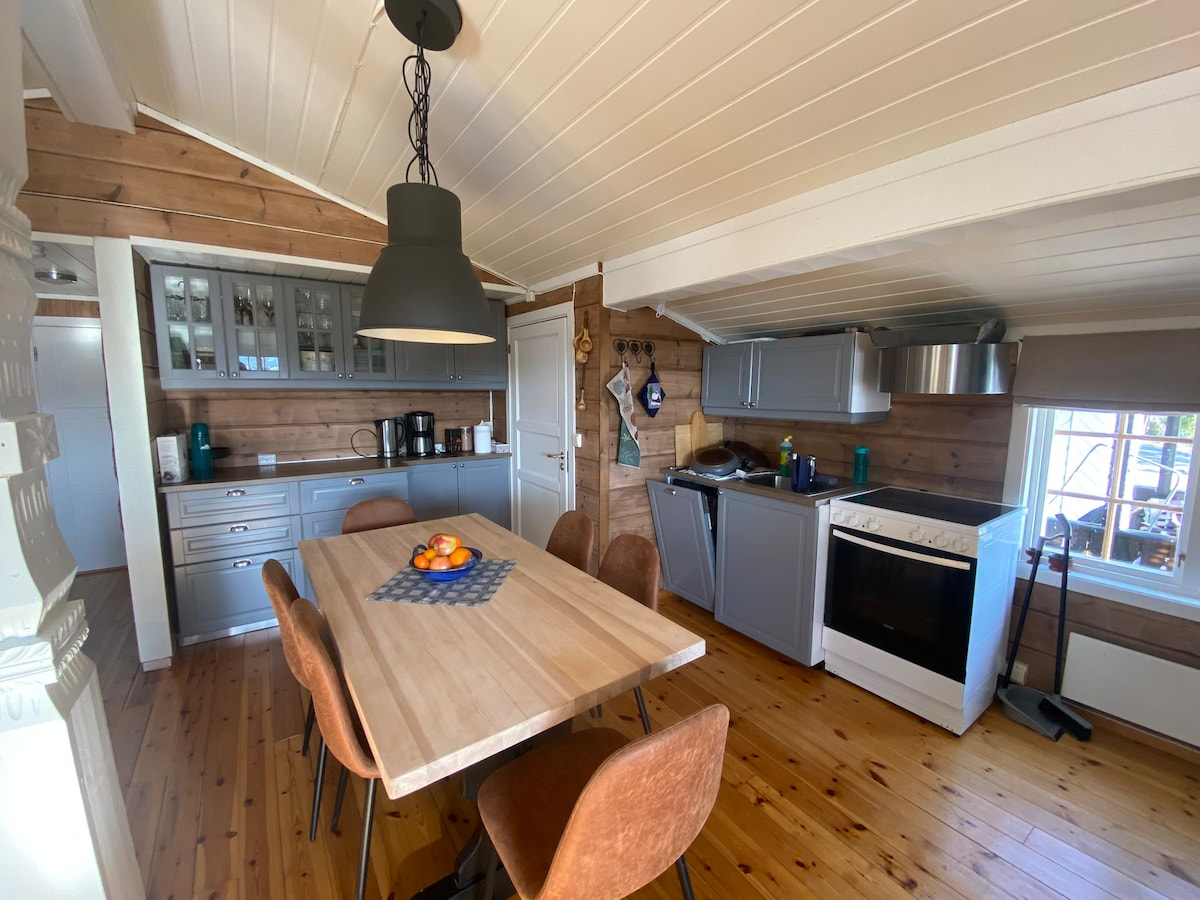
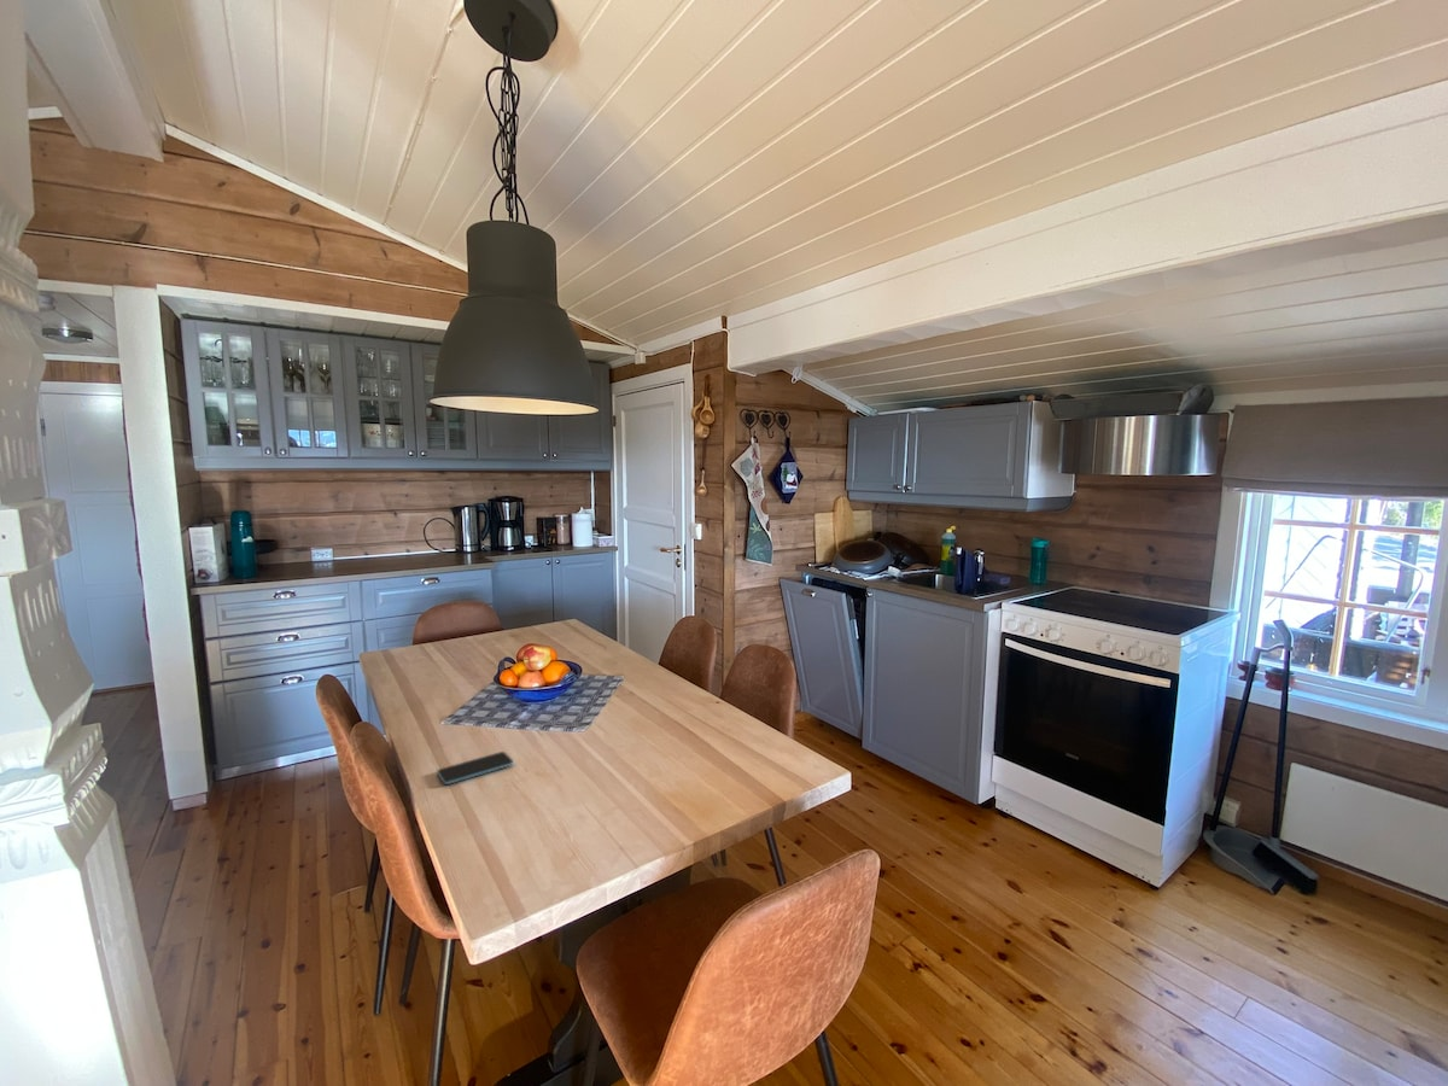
+ smartphone [436,751,514,786]
